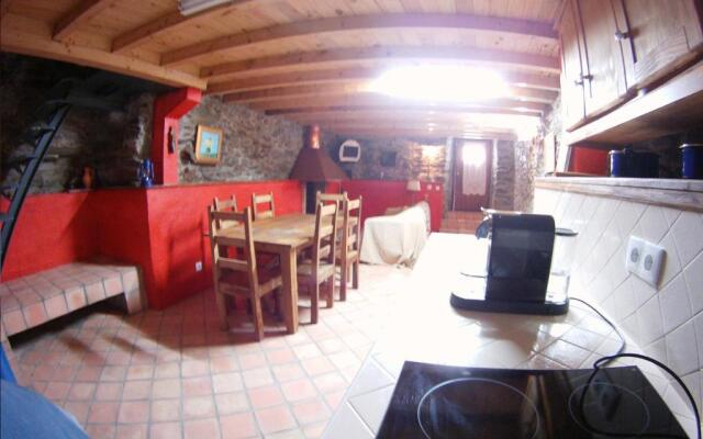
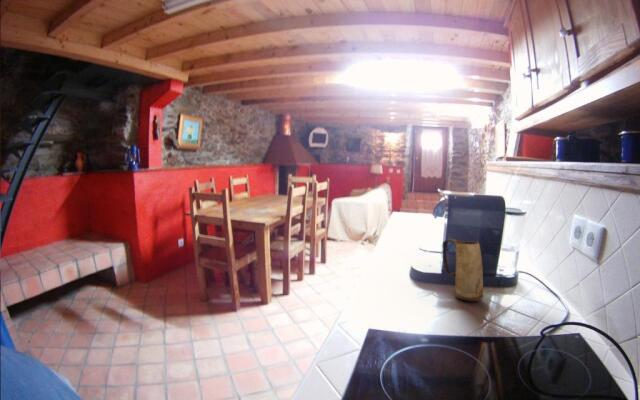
+ mug [442,238,484,302]
